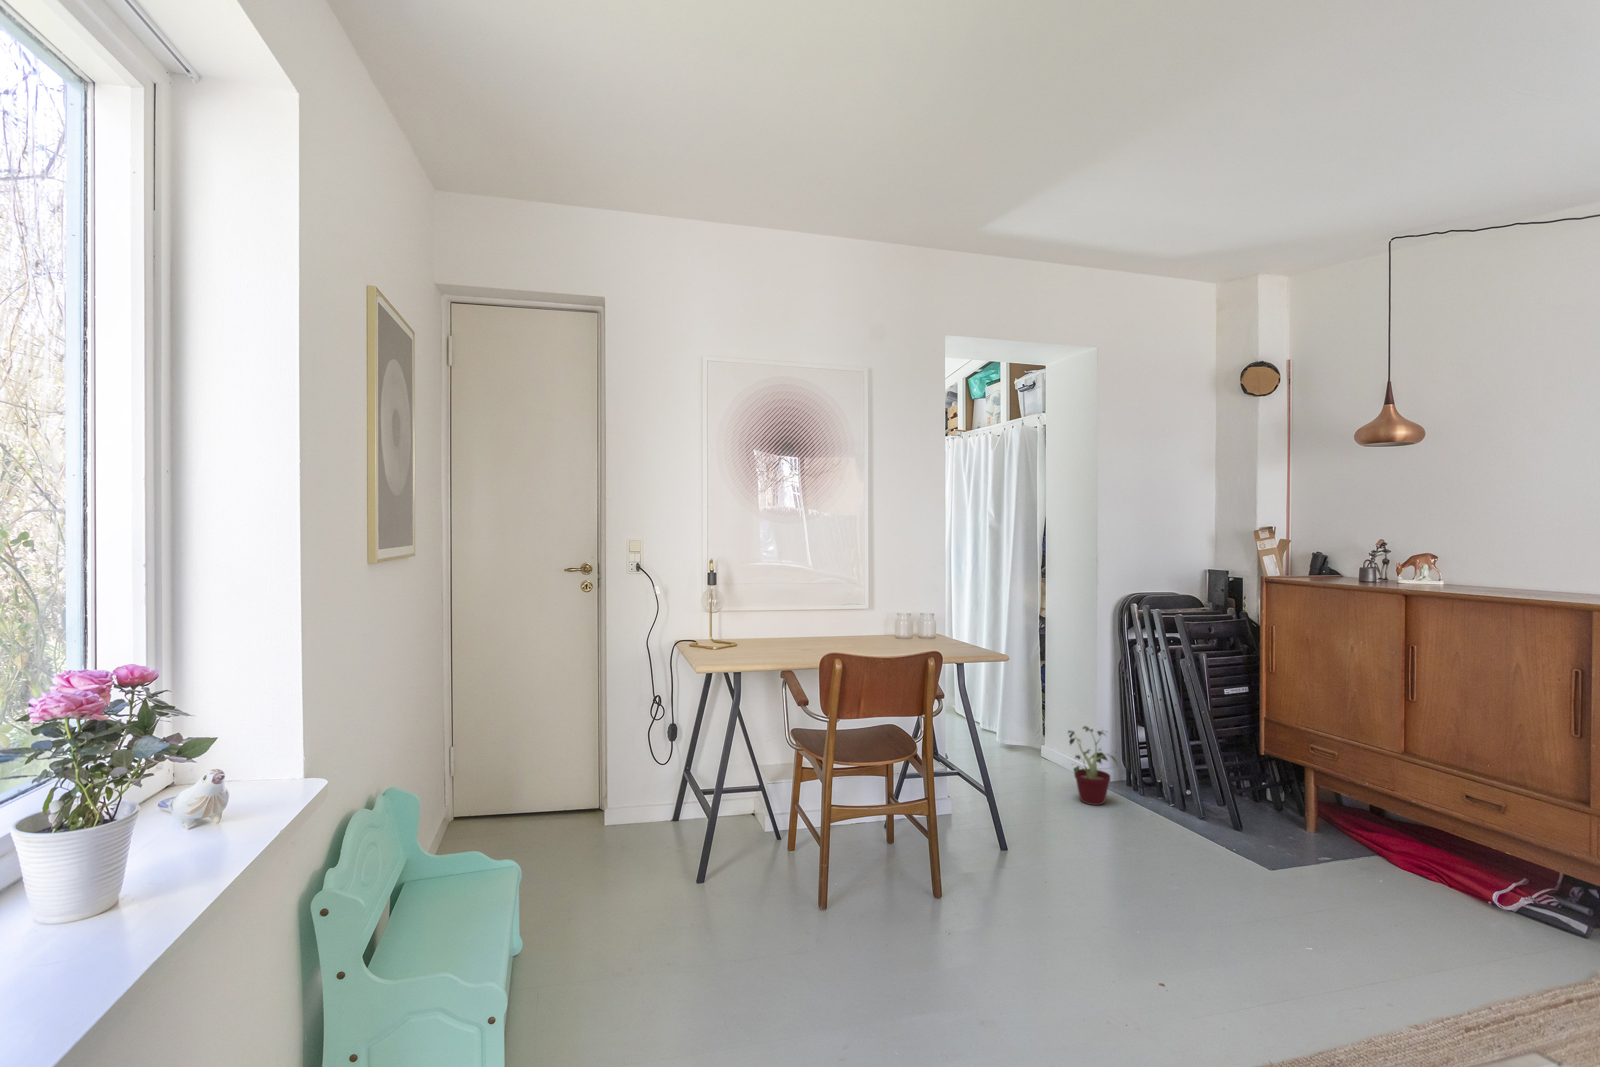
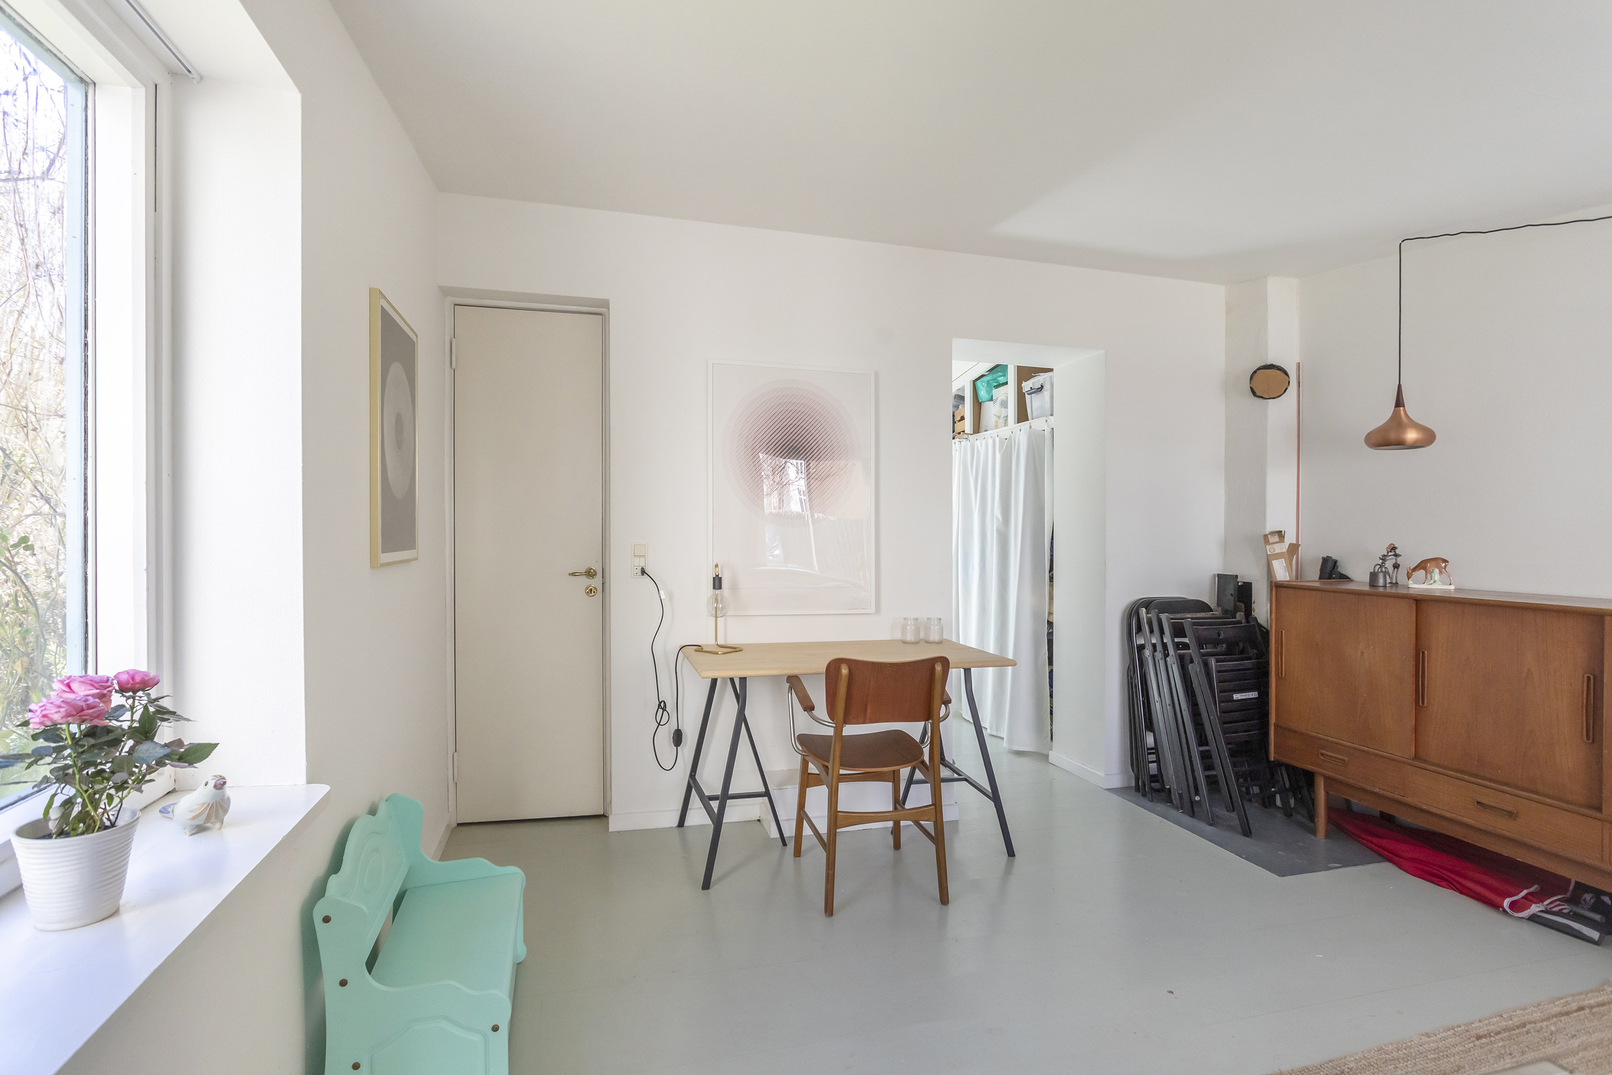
- potted plant [1067,725,1118,805]
